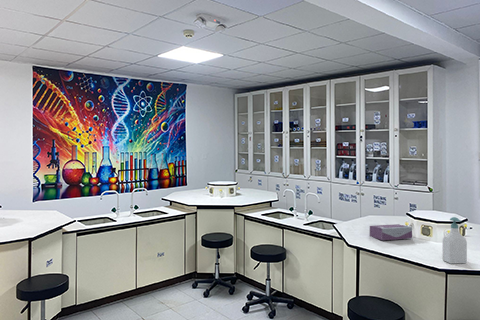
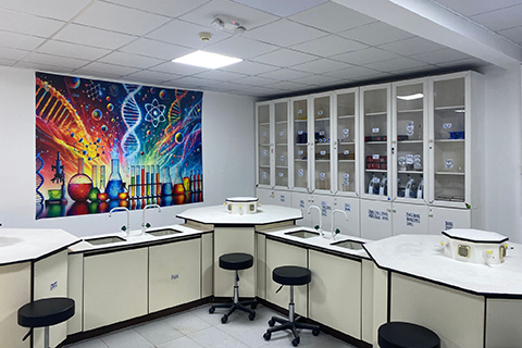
- soap bottle [442,216,468,265]
- tissue box [369,223,413,241]
